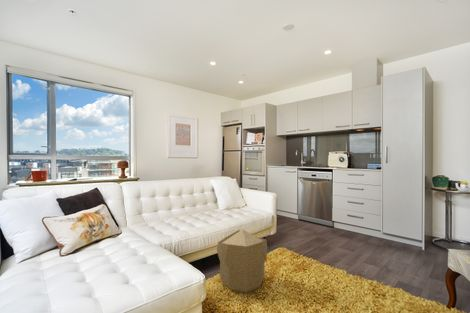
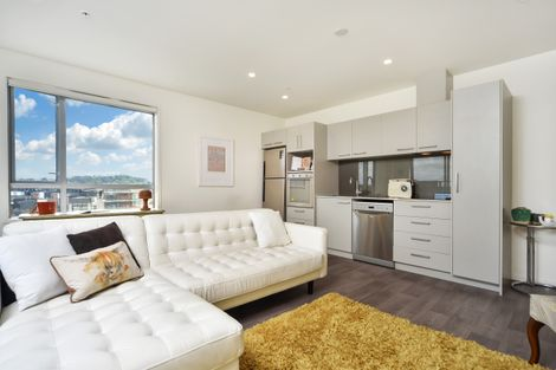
- pouf [216,228,268,294]
